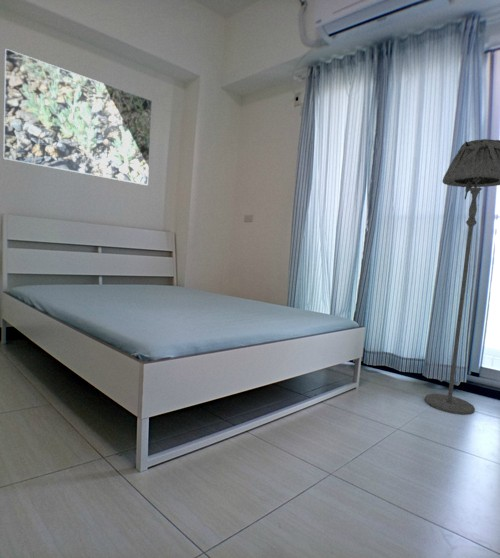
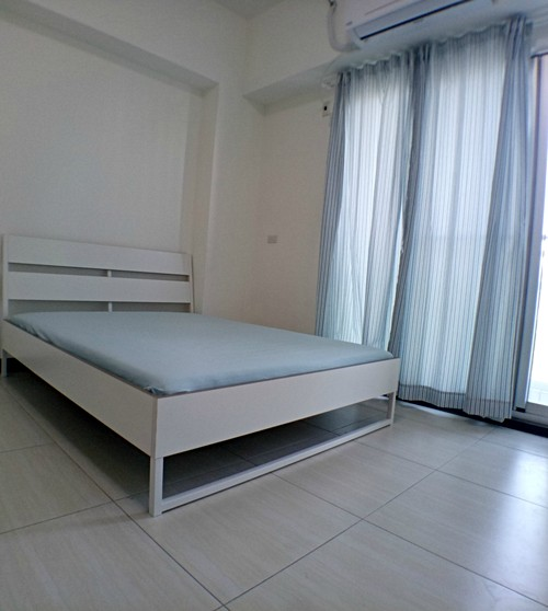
- floor lamp [424,138,500,416]
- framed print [2,48,153,186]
